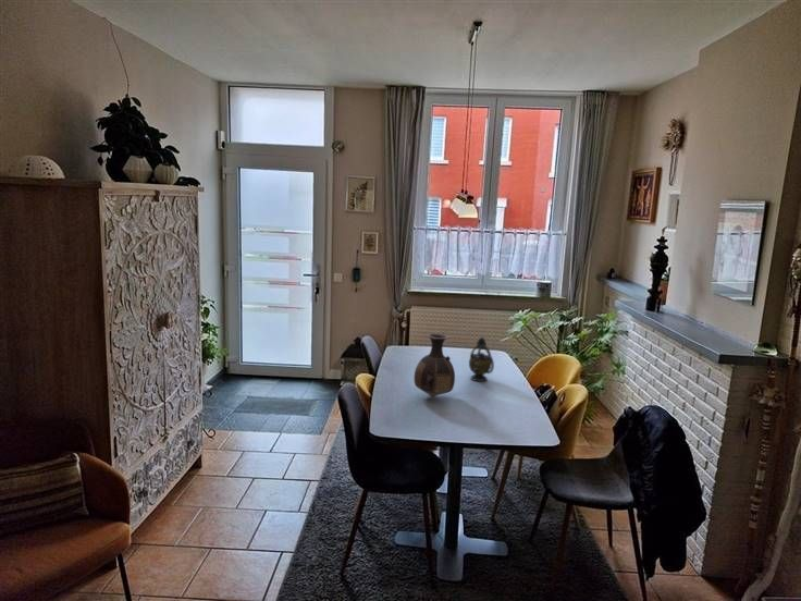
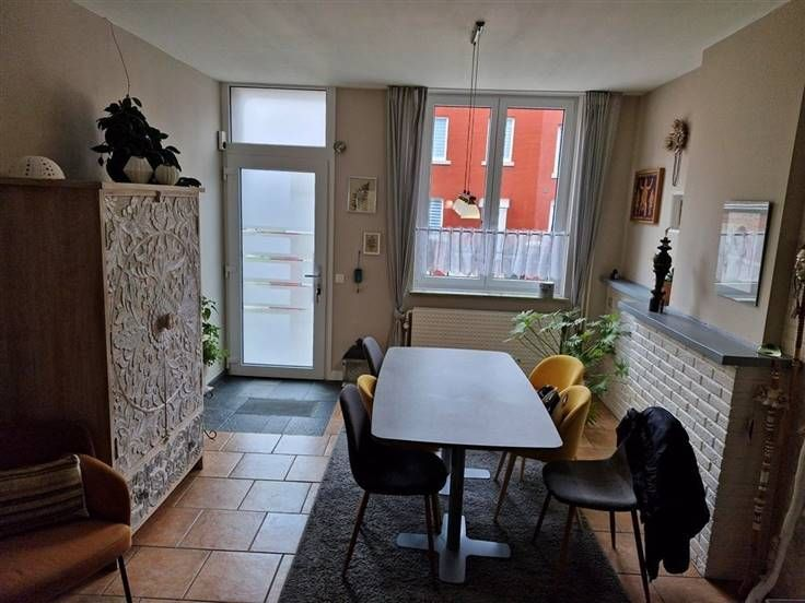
- vase [414,332,456,397]
- teapot [468,336,495,382]
